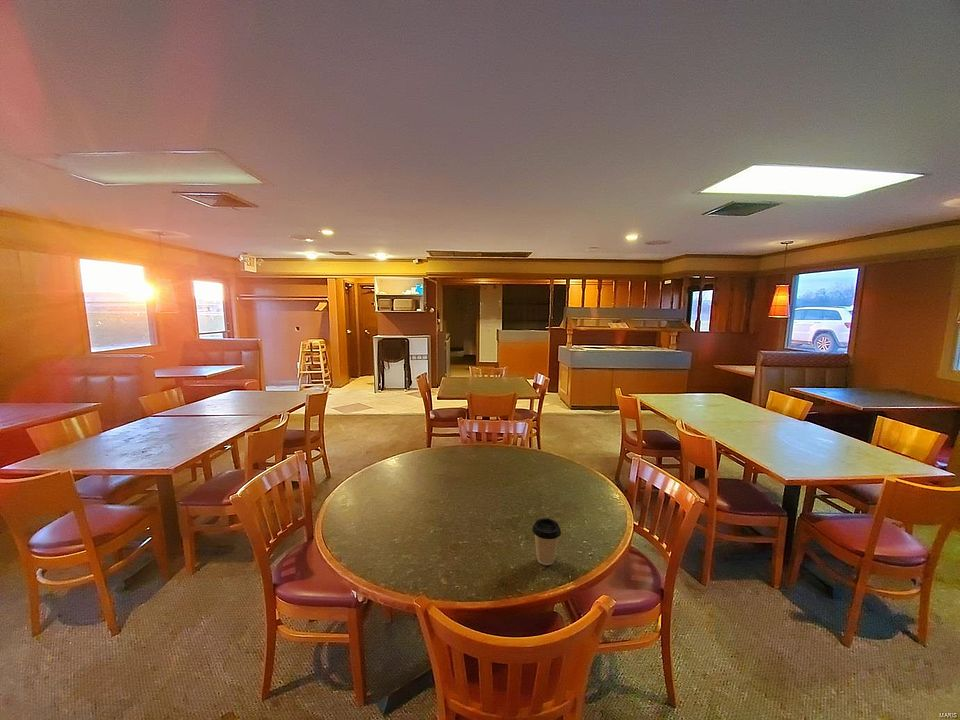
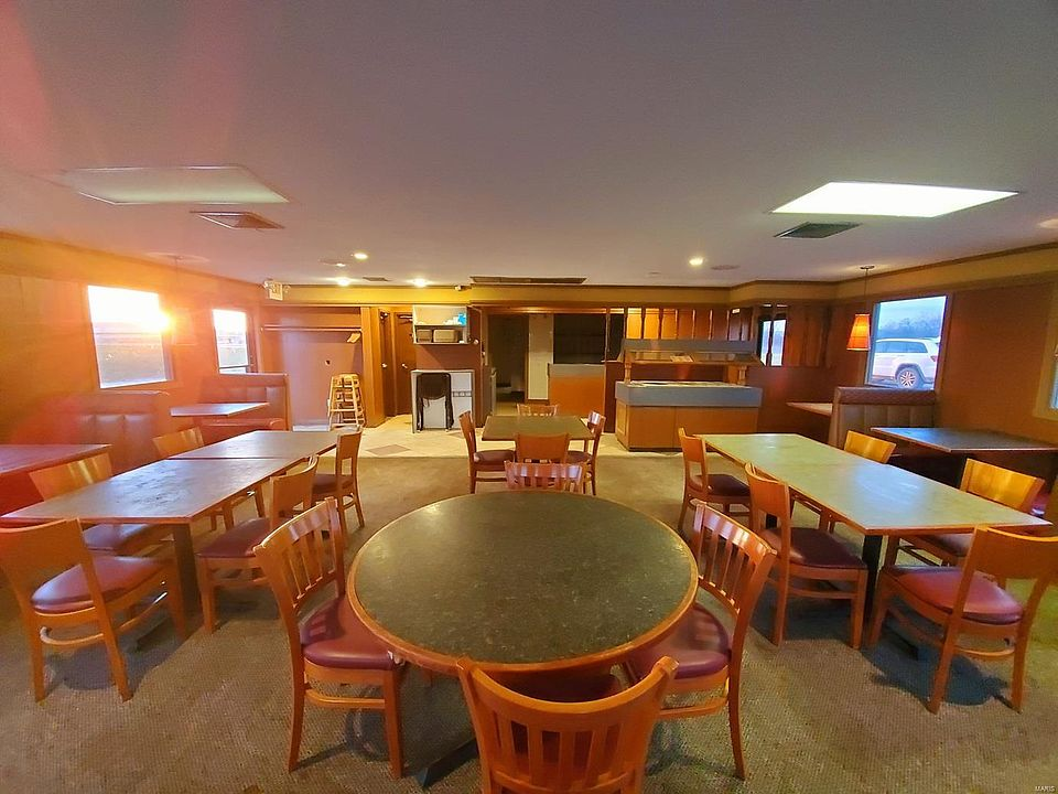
- coffee cup [531,517,562,566]
